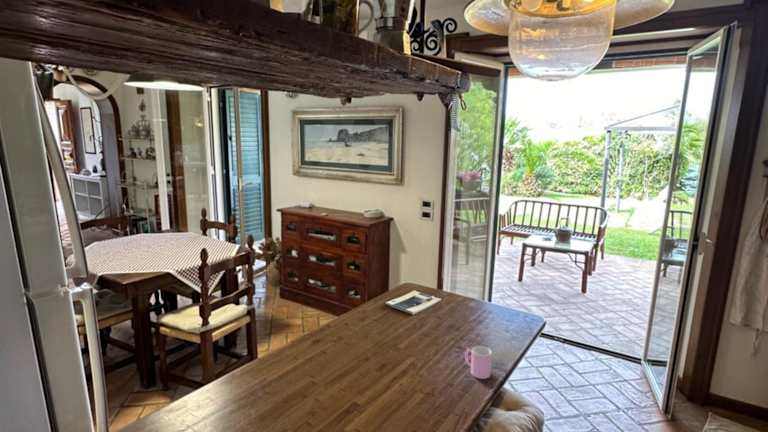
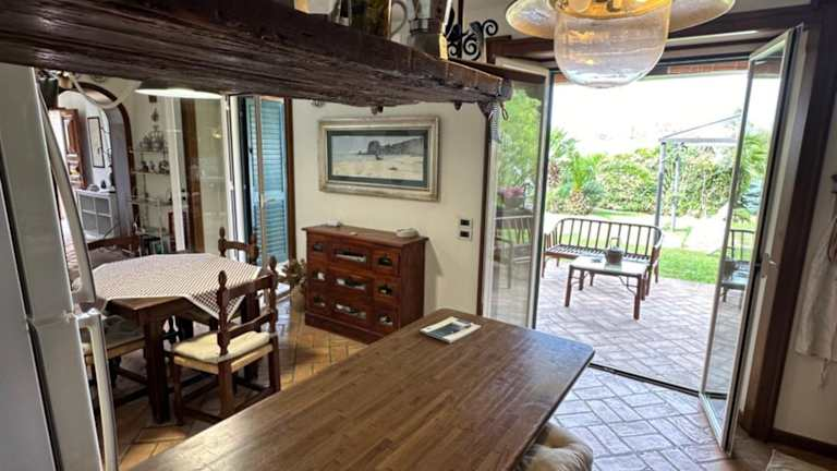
- cup [464,345,493,380]
